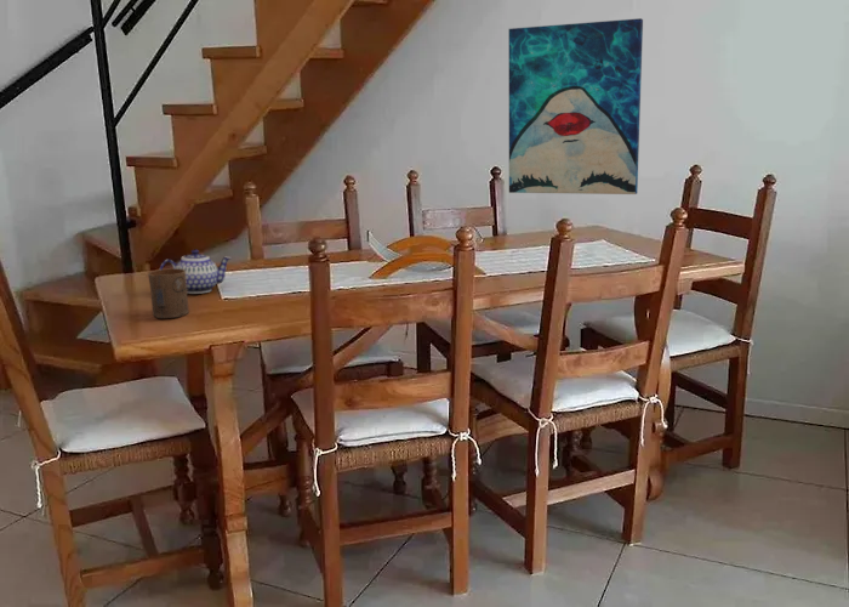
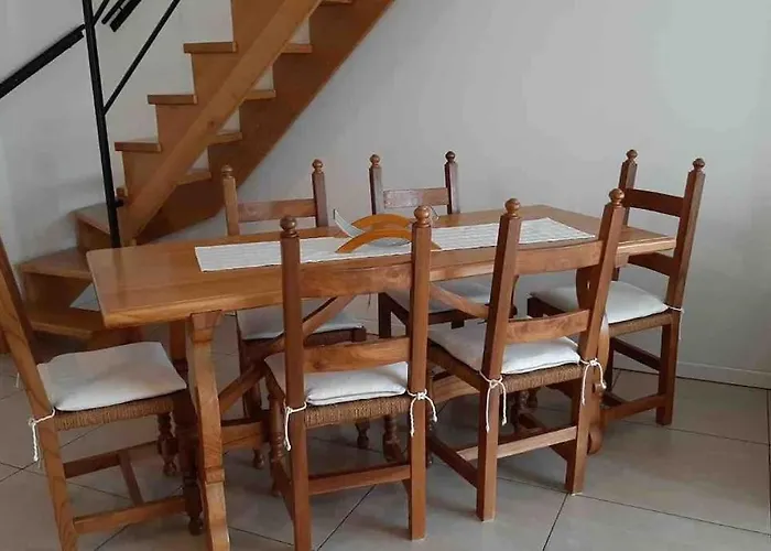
- cup [147,267,190,319]
- teapot [159,249,233,295]
- wall art [508,17,644,195]
